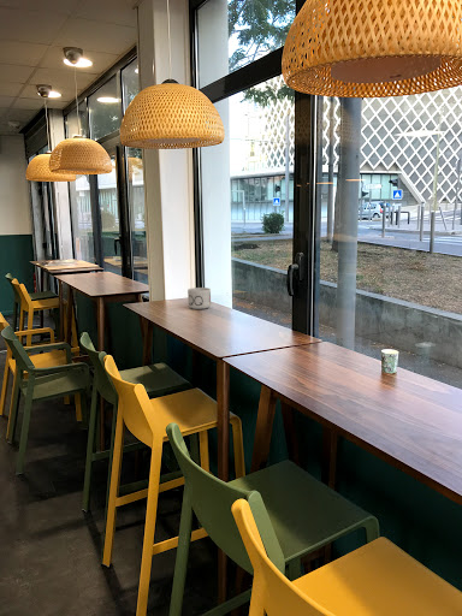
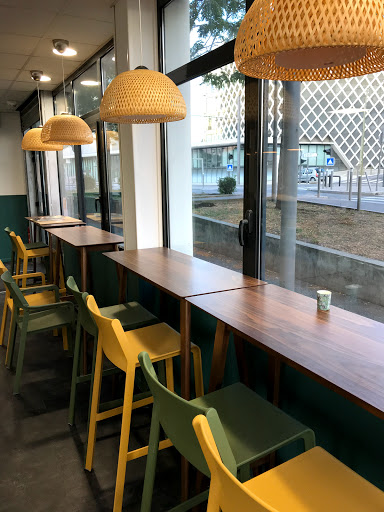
- mug [186,286,212,310]
